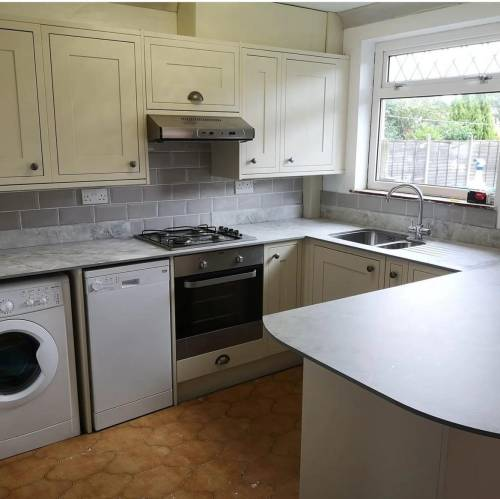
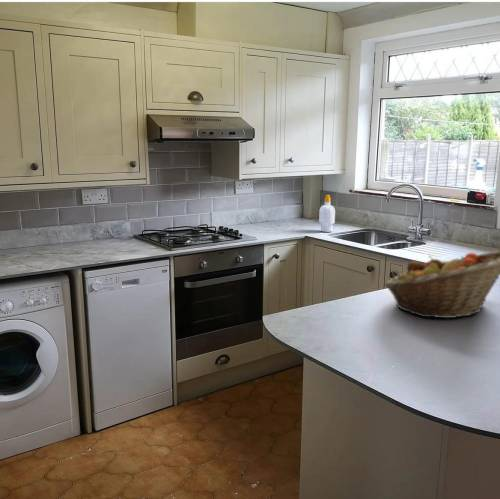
+ fruit basket [384,250,500,319]
+ soap bottle [318,194,336,233]
